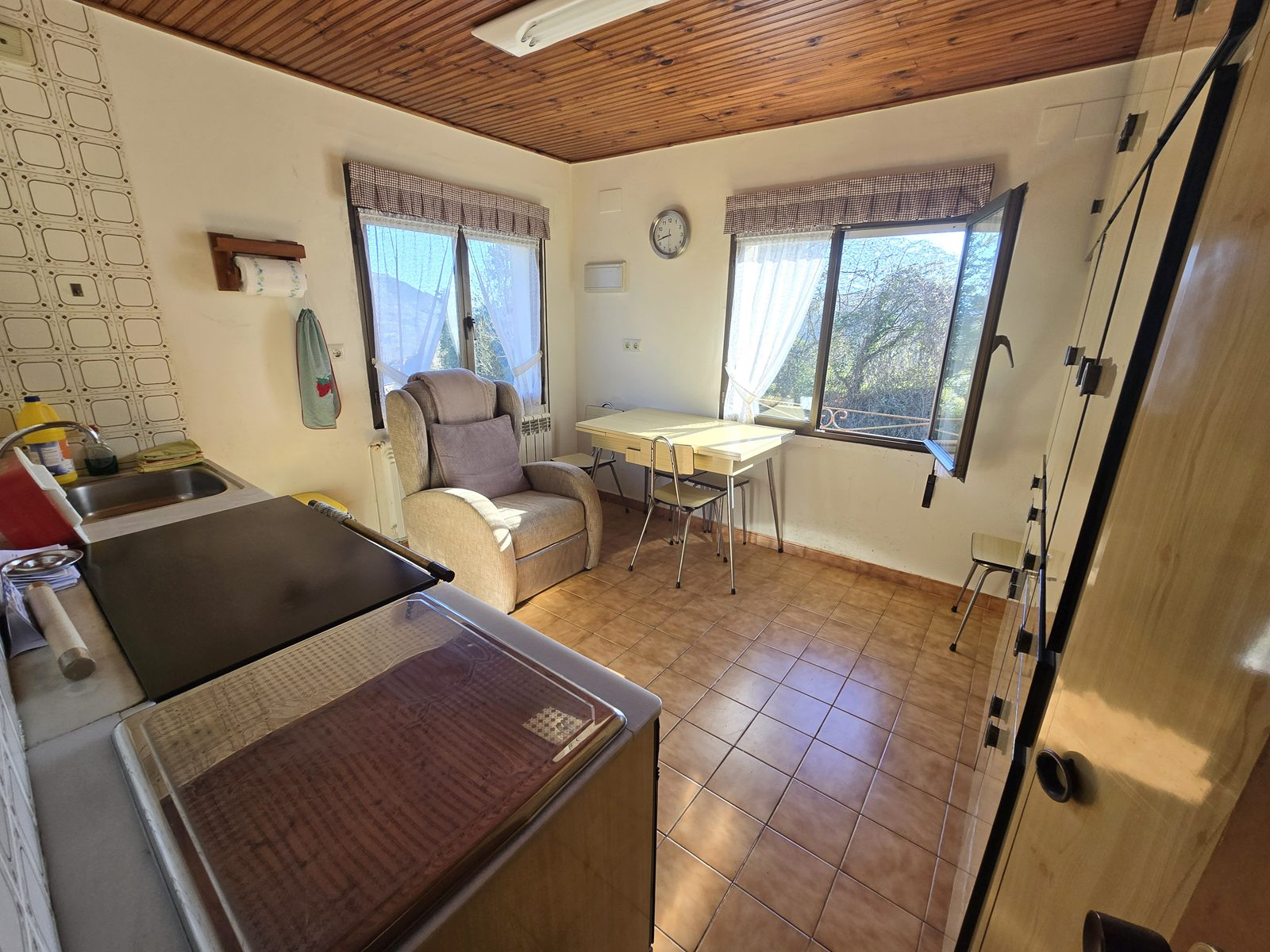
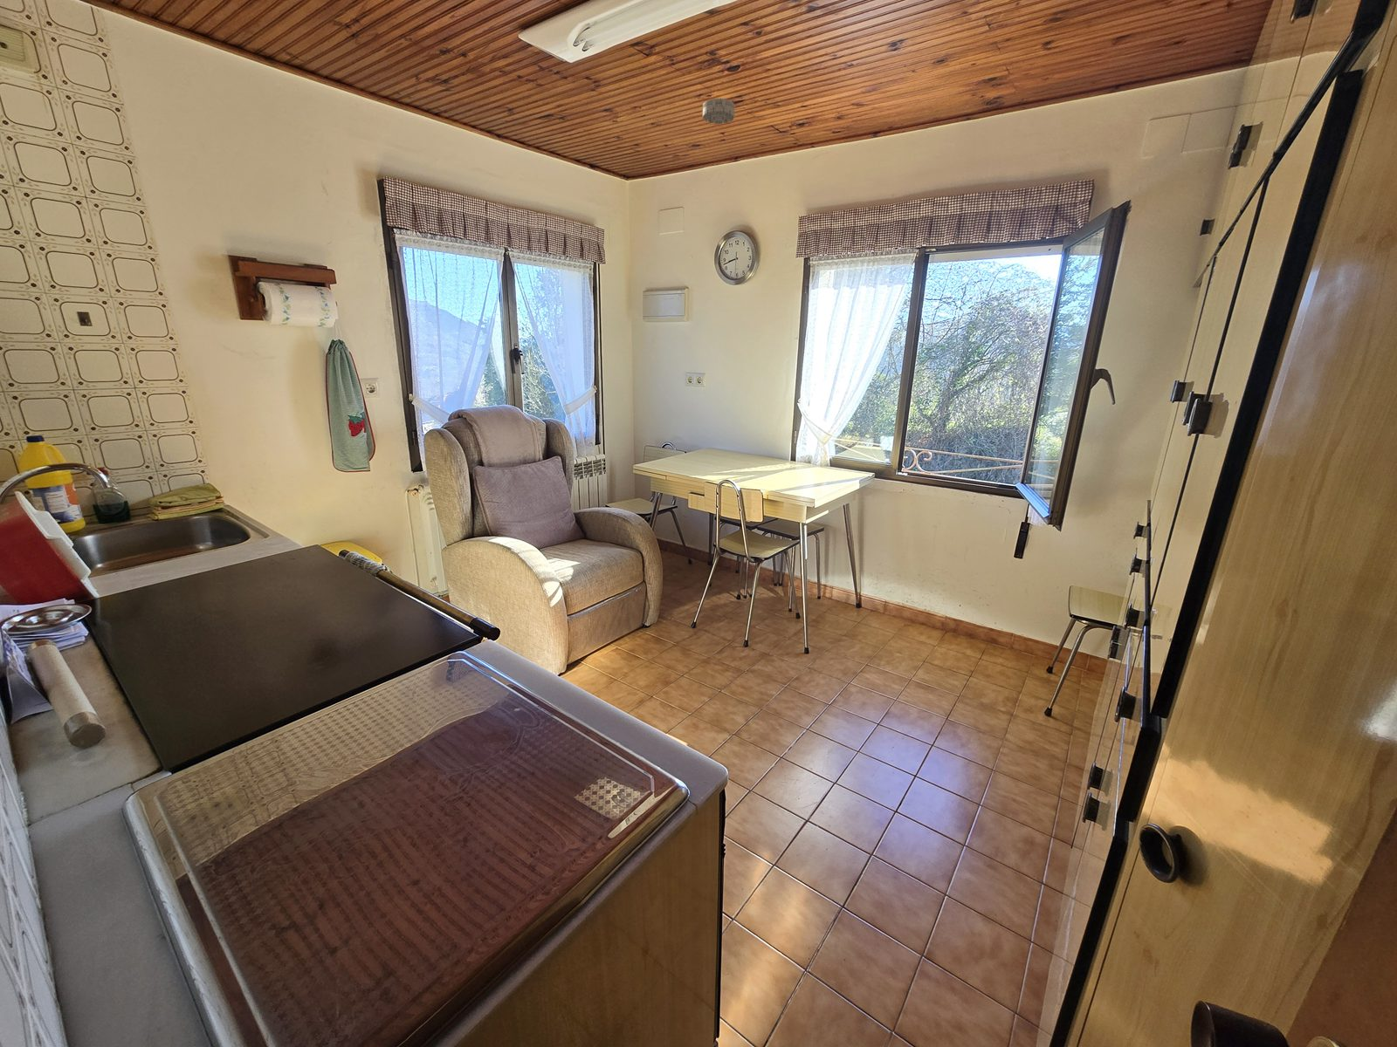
+ smoke detector [702,97,735,124]
